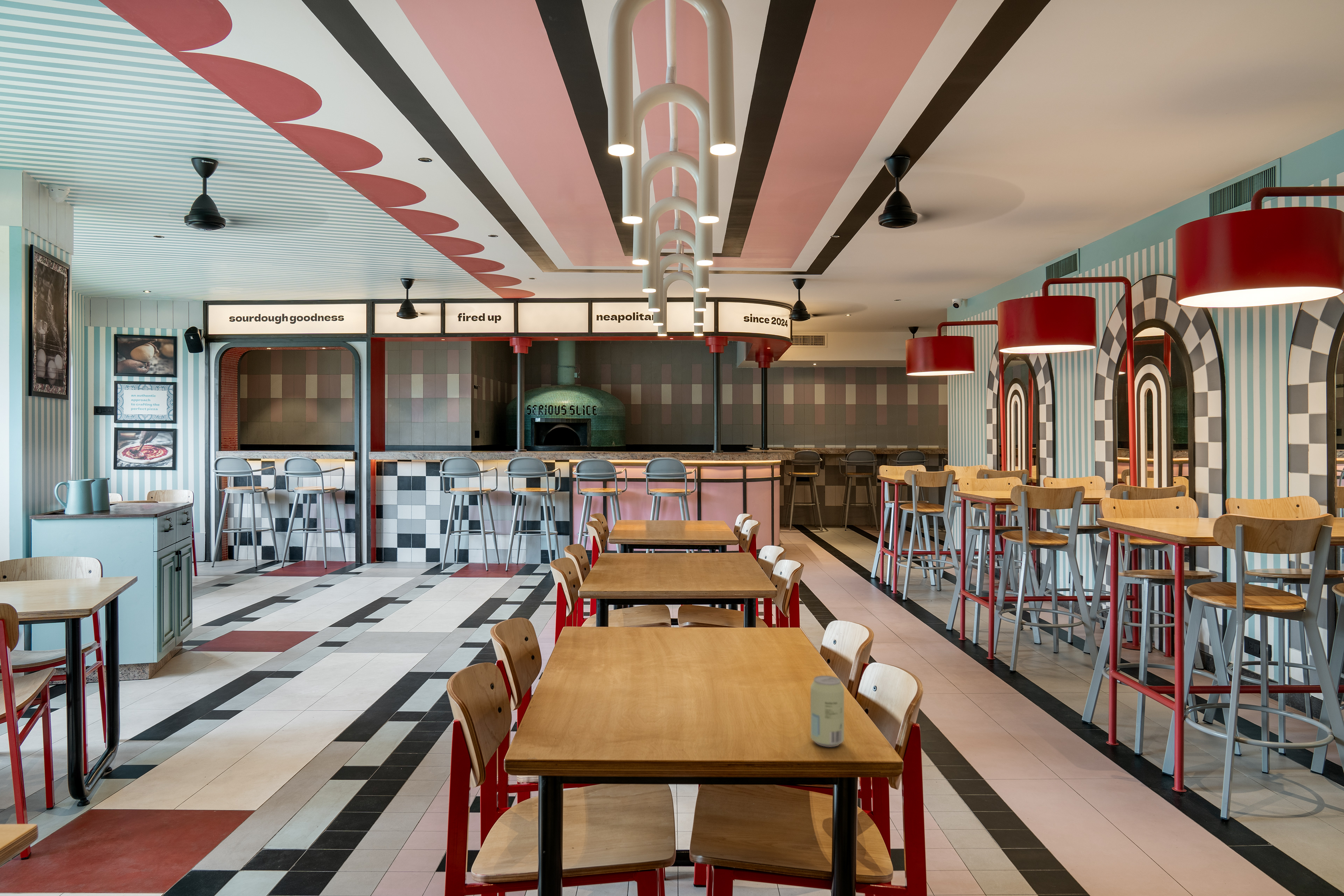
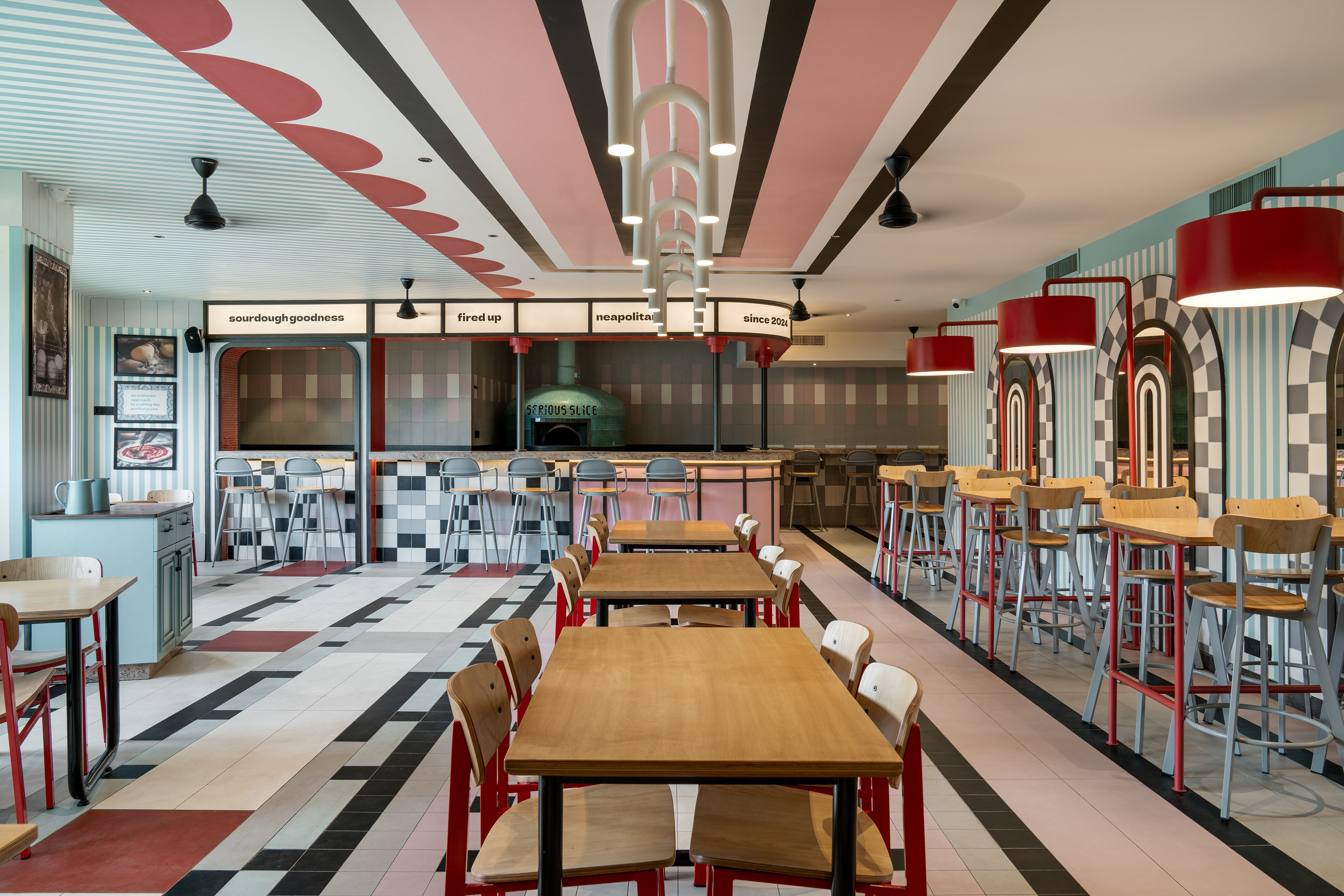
- beverage can [810,675,845,747]
